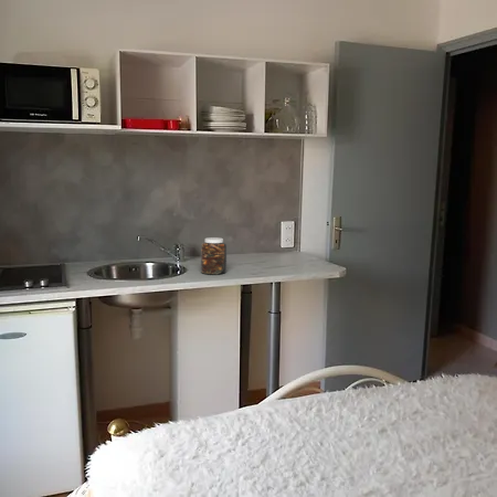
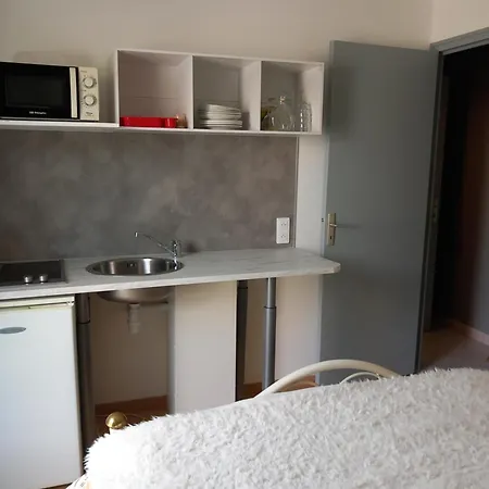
- jar [200,236,228,275]
